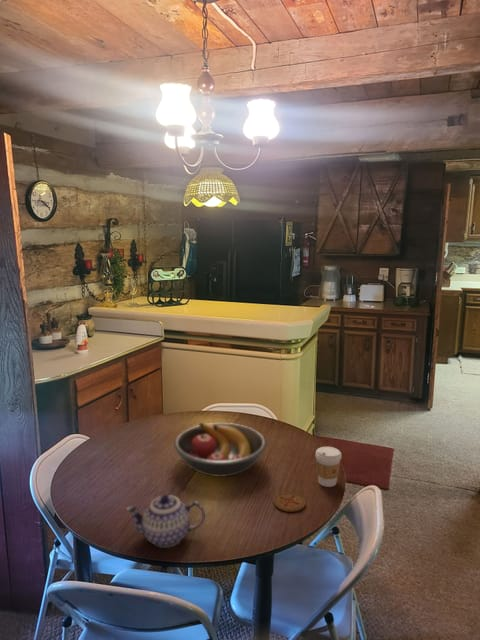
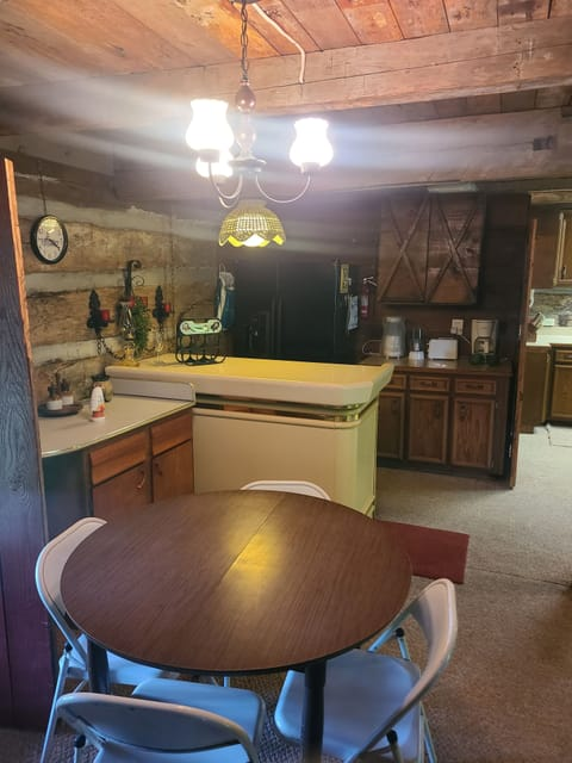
- fruit bowl [173,422,268,478]
- coffee cup [315,446,342,488]
- teapot [125,494,206,549]
- coaster [273,492,306,513]
